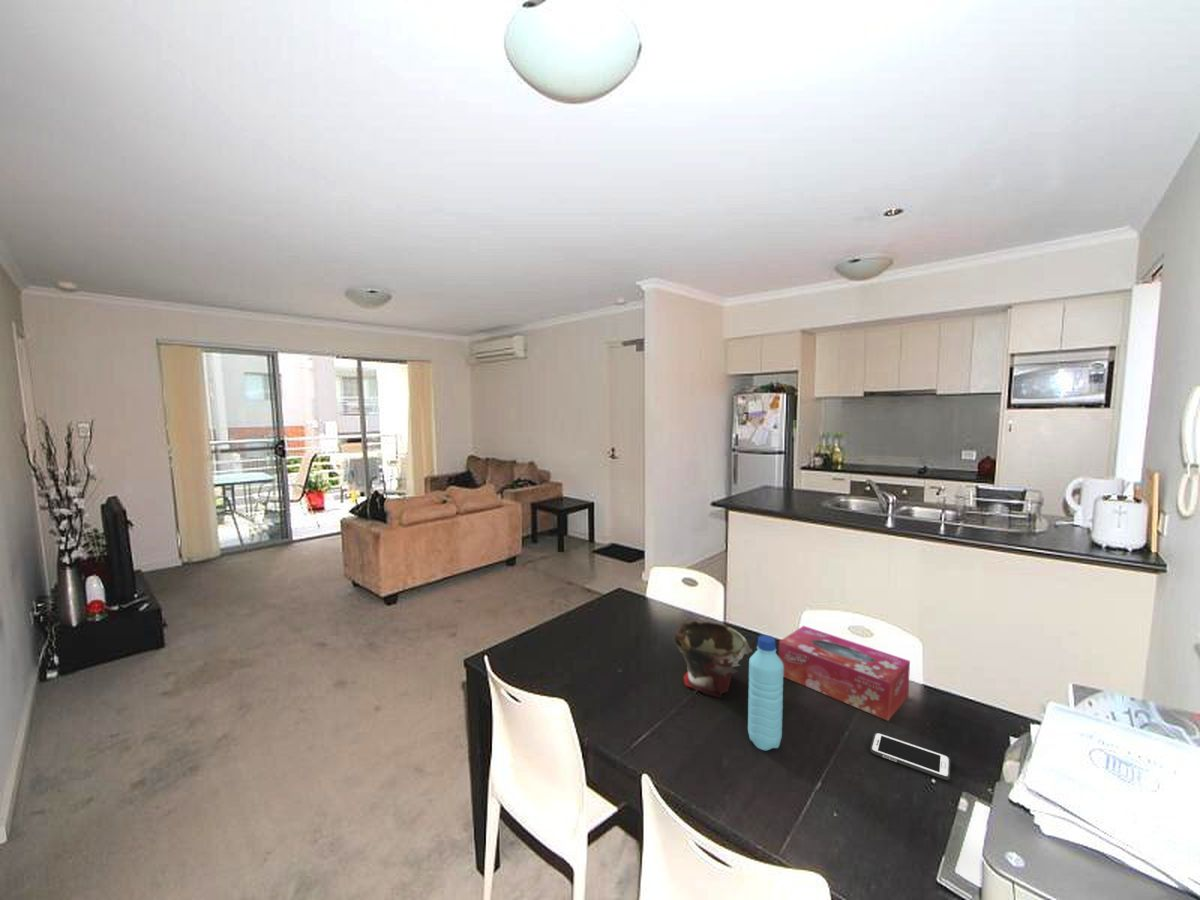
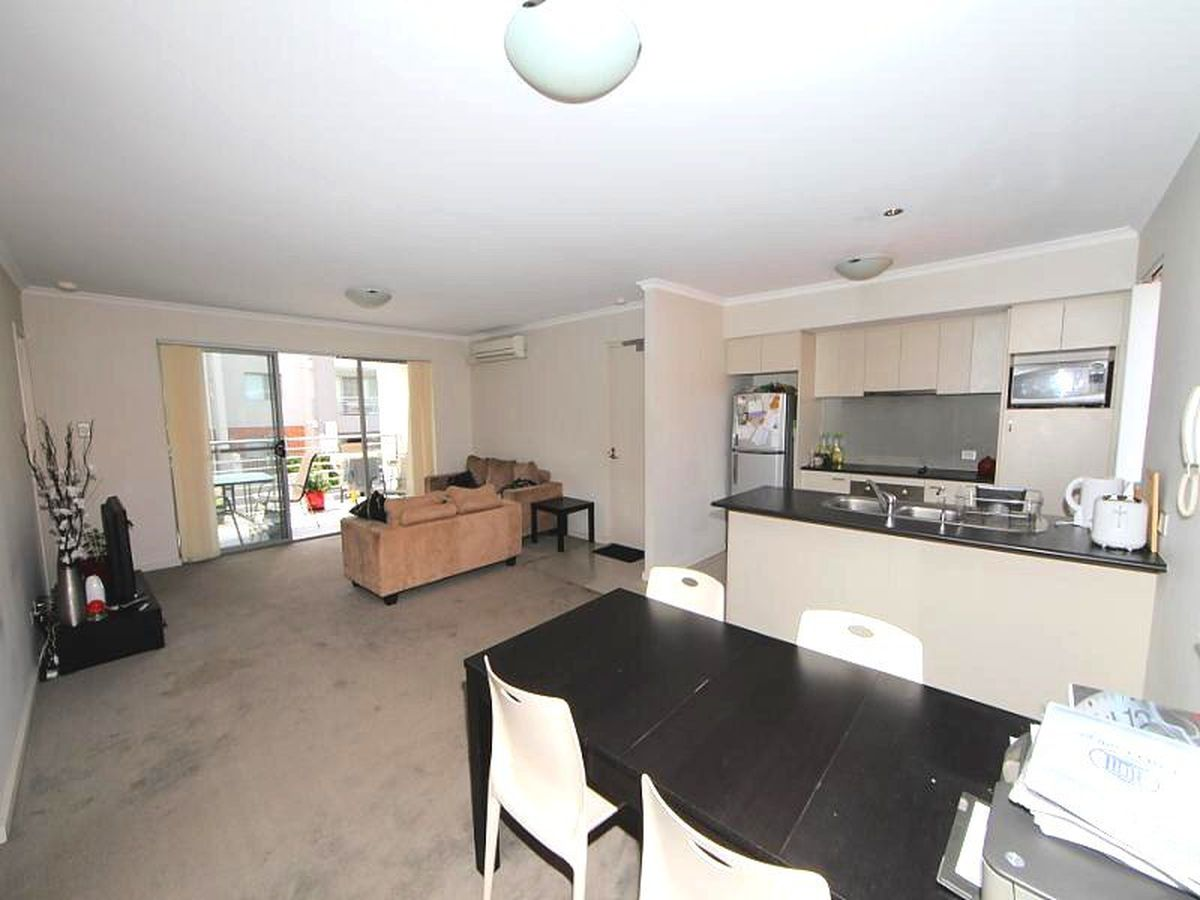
- water bottle [747,634,784,751]
- bowl [673,620,753,699]
- cell phone [869,732,951,781]
- tissue box [778,625,911,722]
